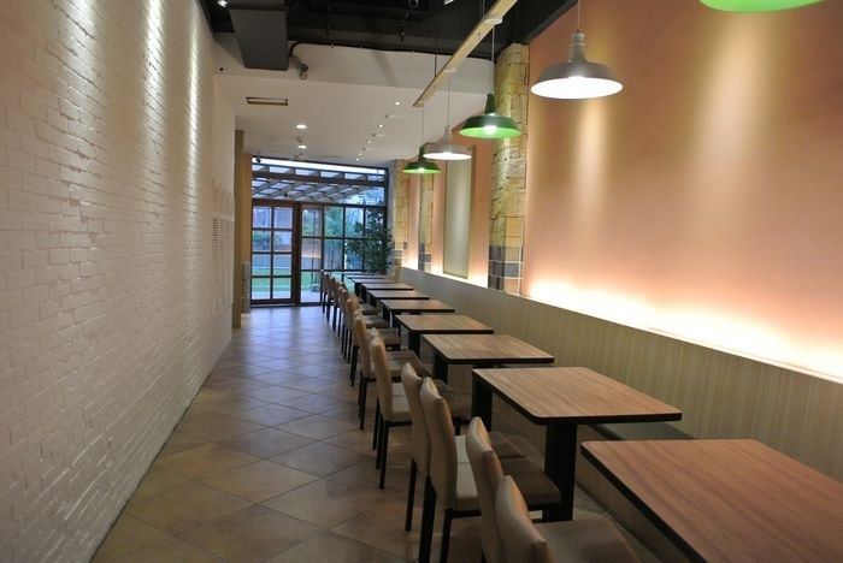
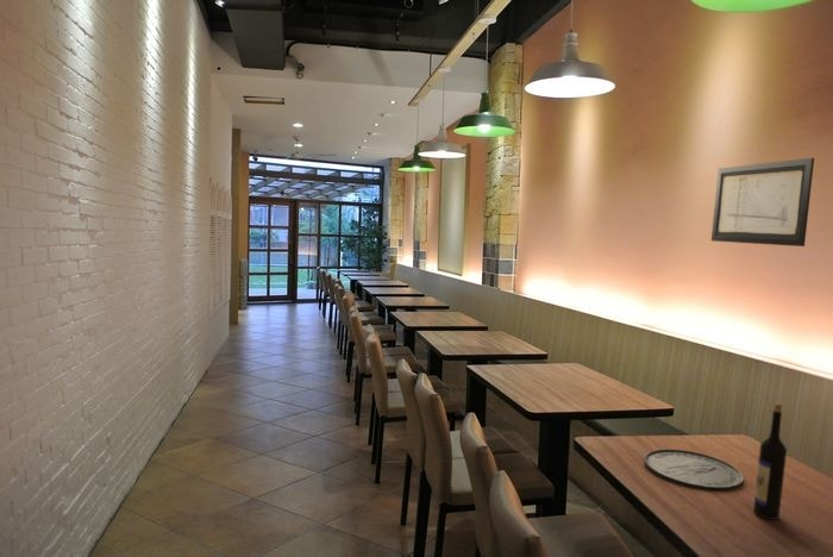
+ plate [644,448,744,492]
+ wine bottle [752,402,788,521]
+ wall art [710,157,815,248]
